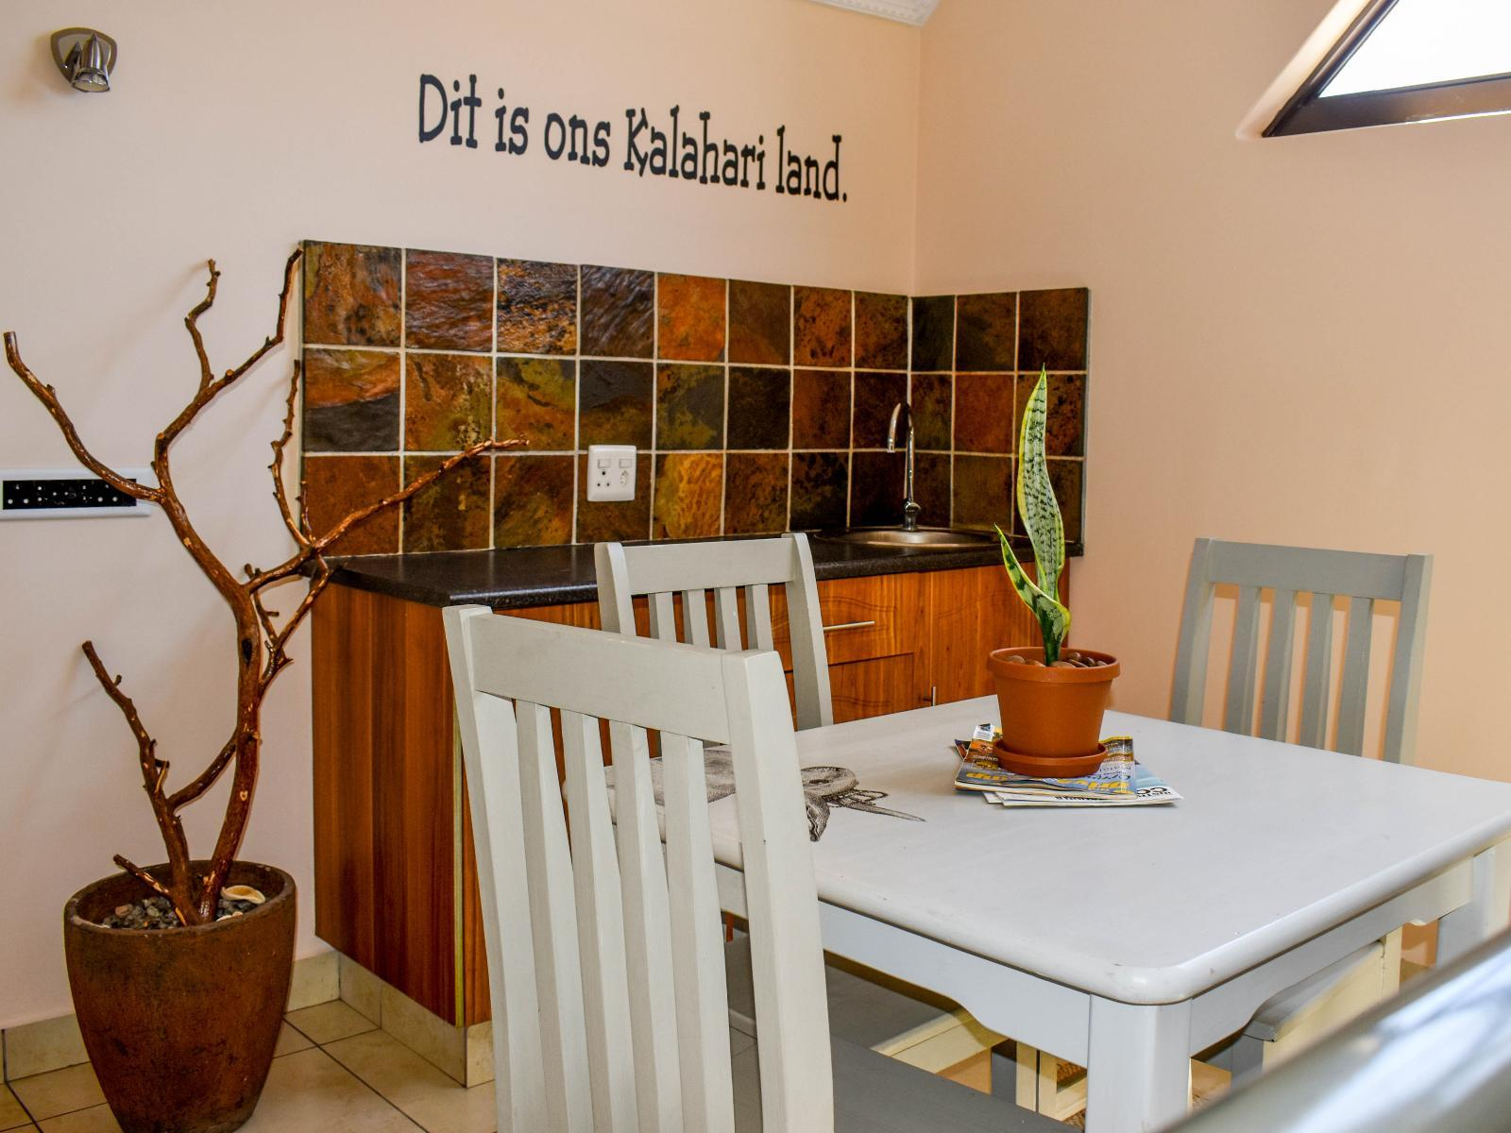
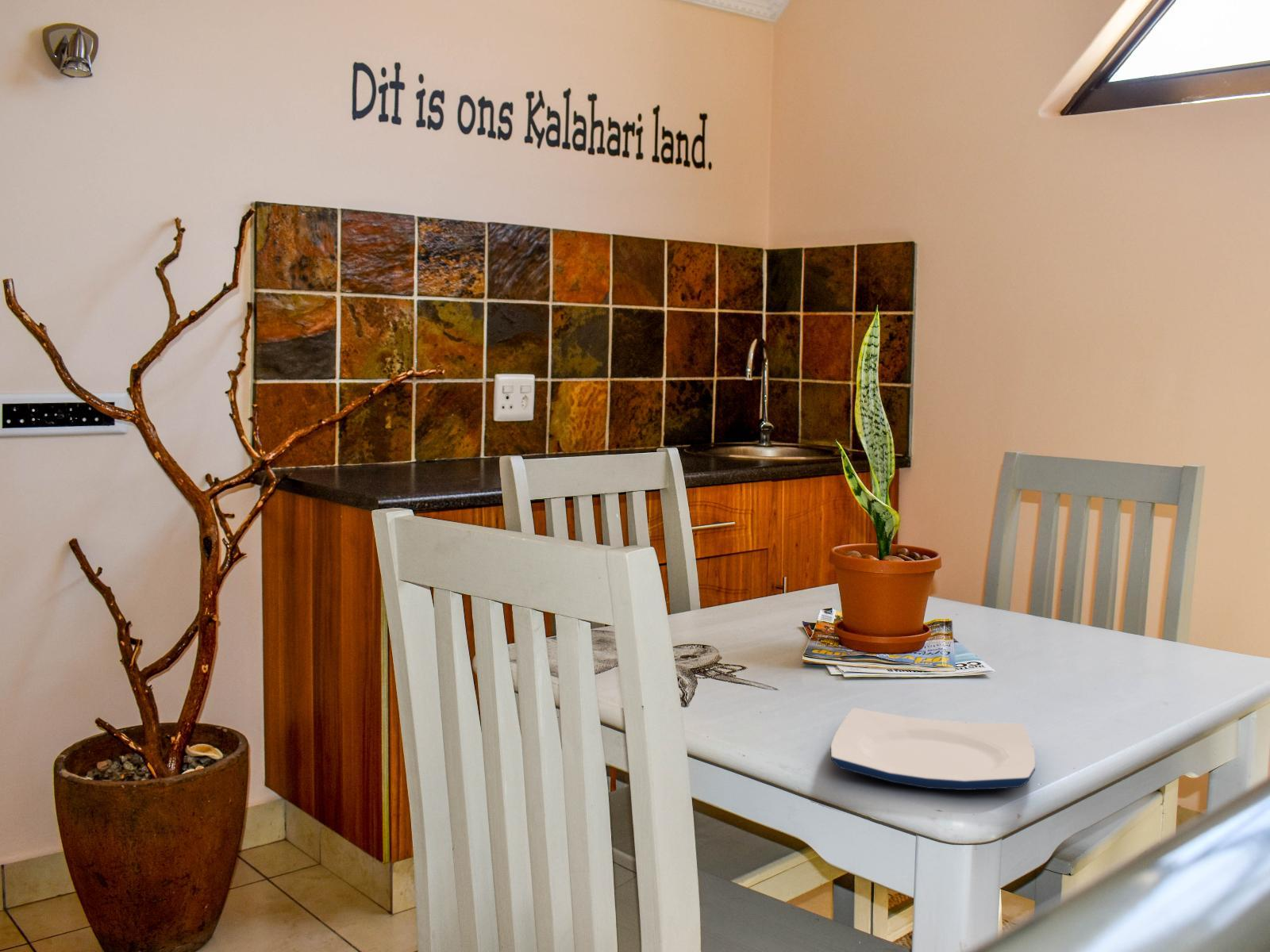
+ plate [830,708,1036,791]
